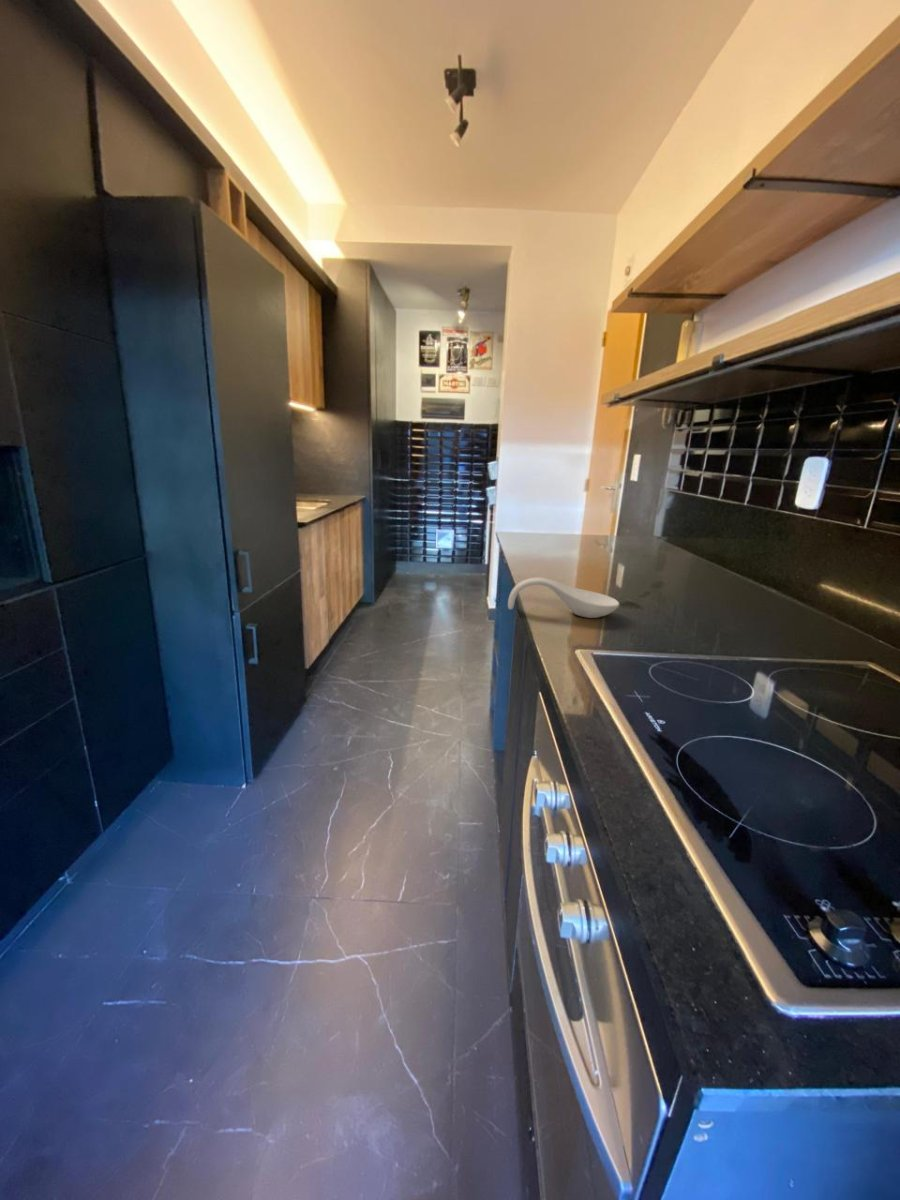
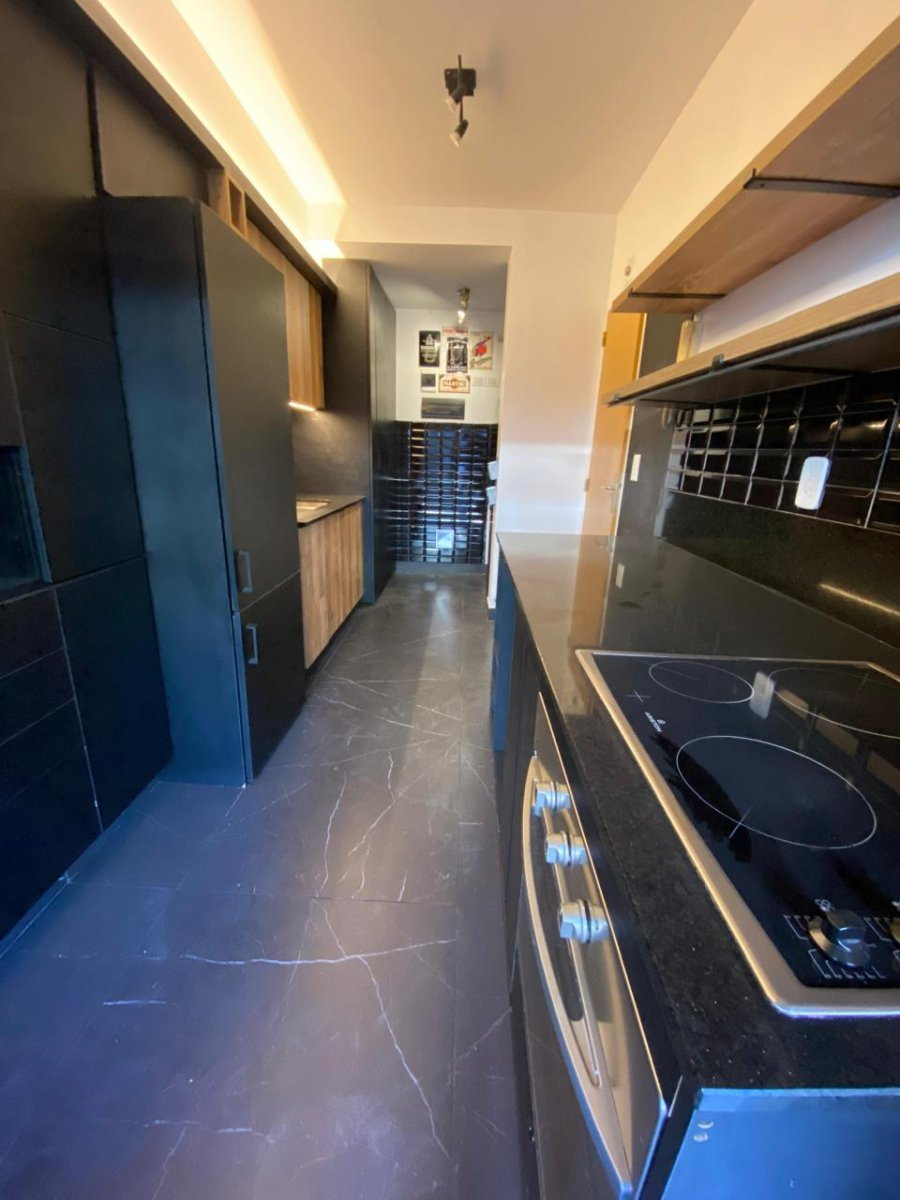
- spoon rest [507,576,620,619]
